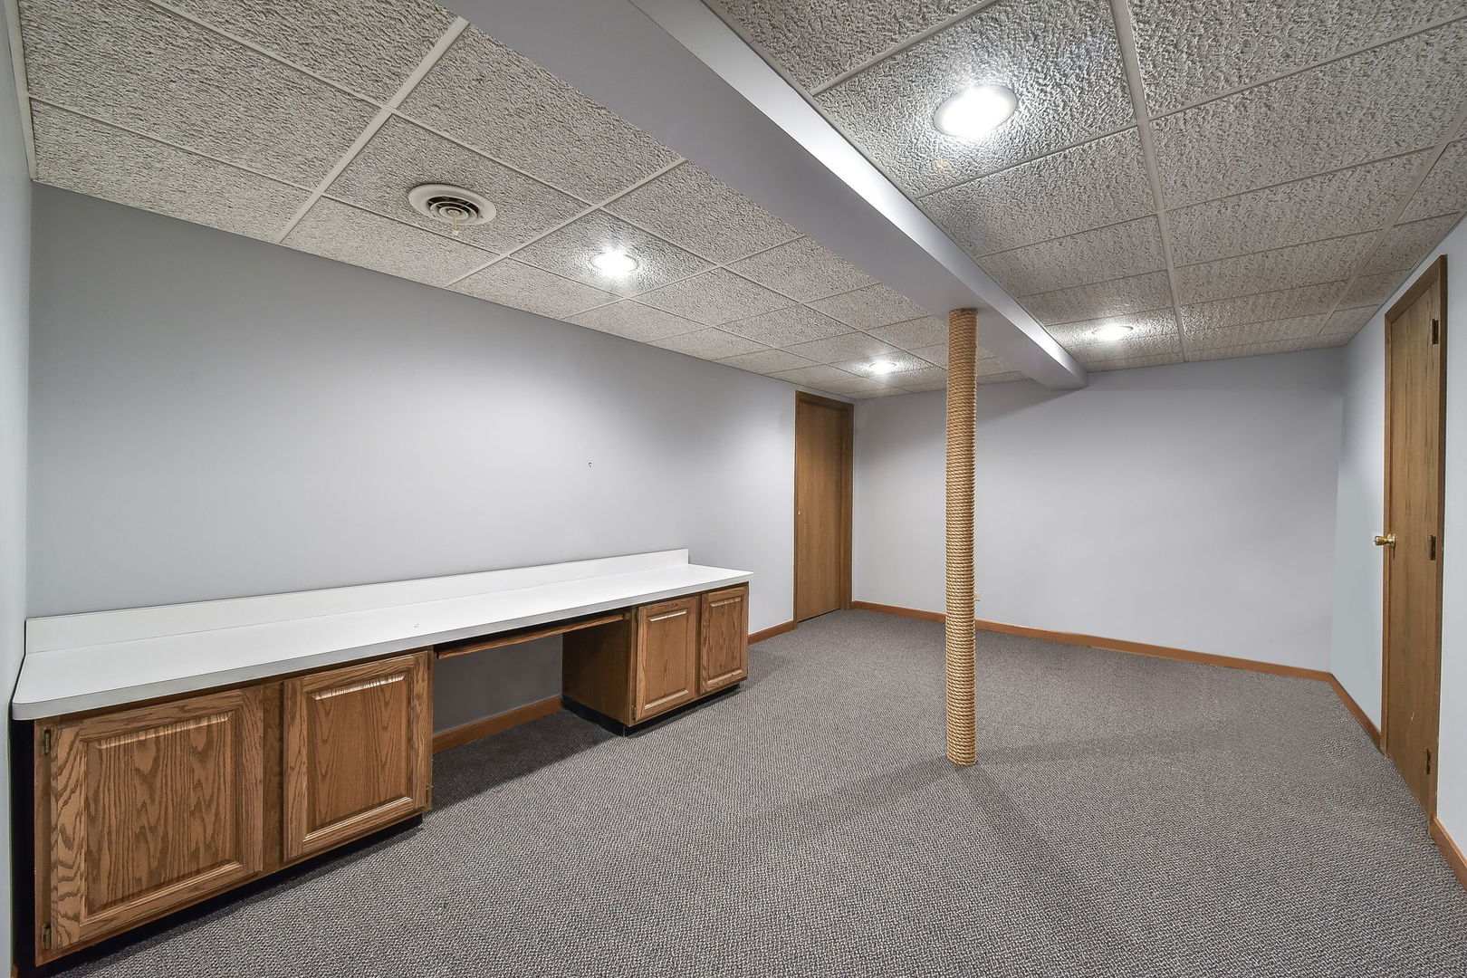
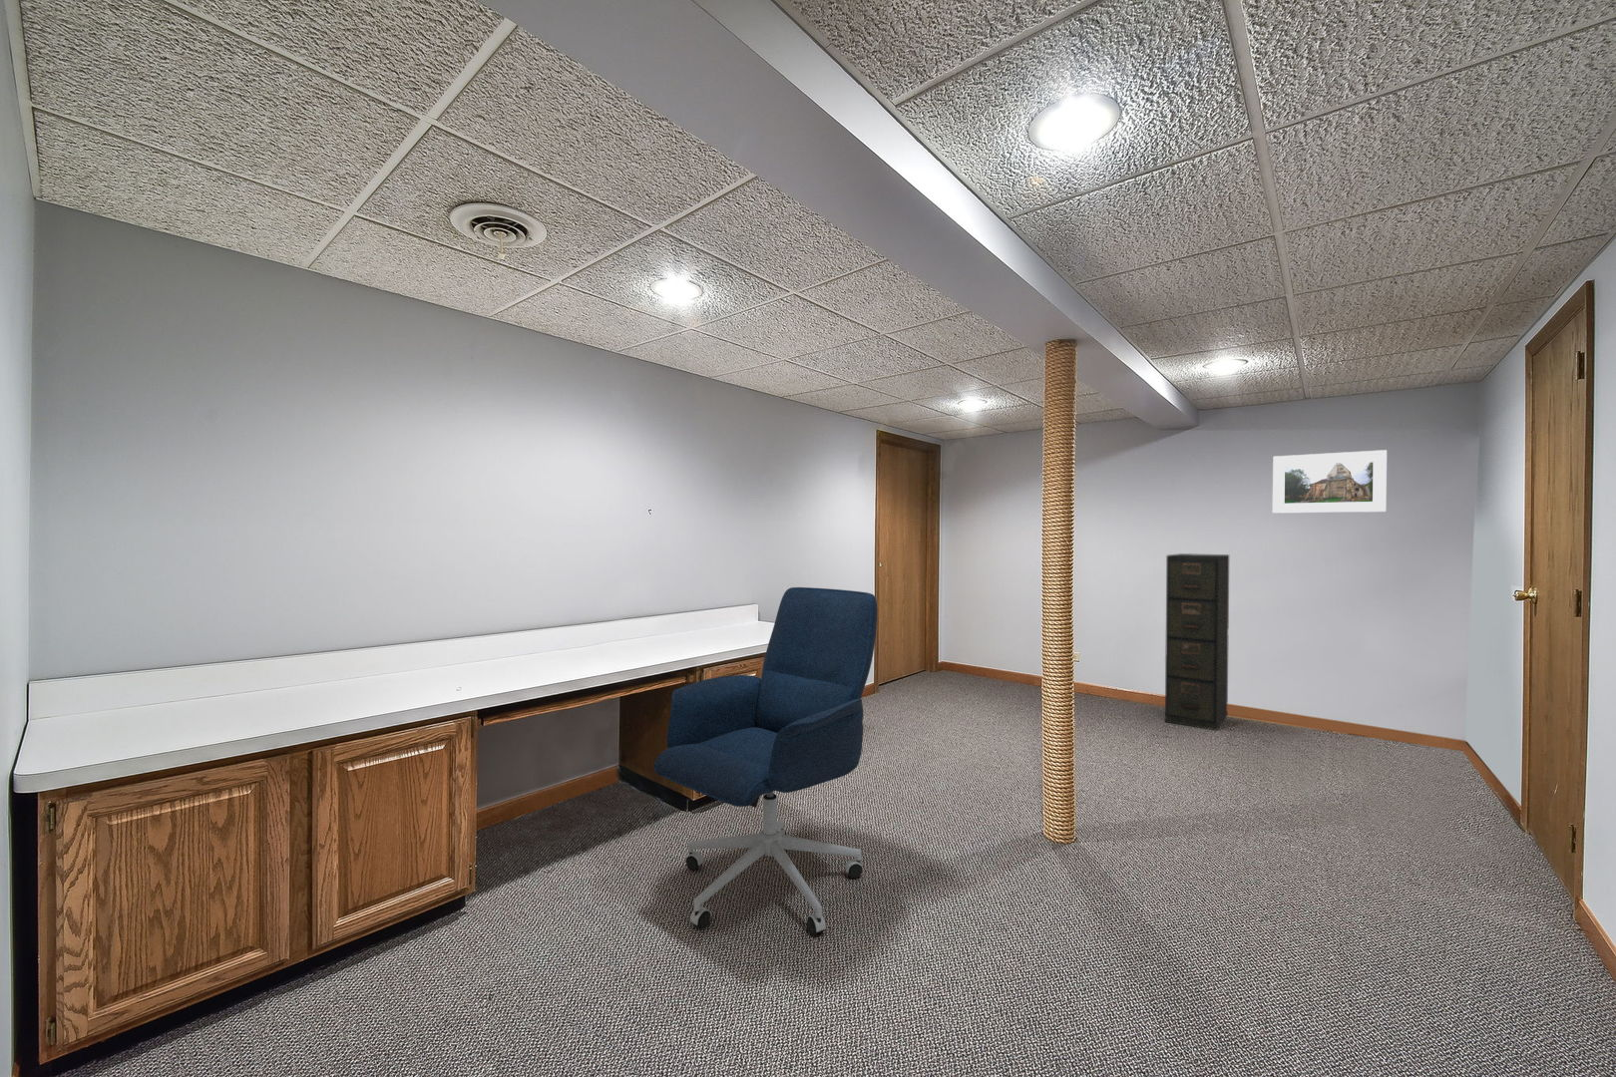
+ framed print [1272,448,1388,514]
+ filing cabinet [1164,553,1230,732]
+ office chair [653,587,878,936]
